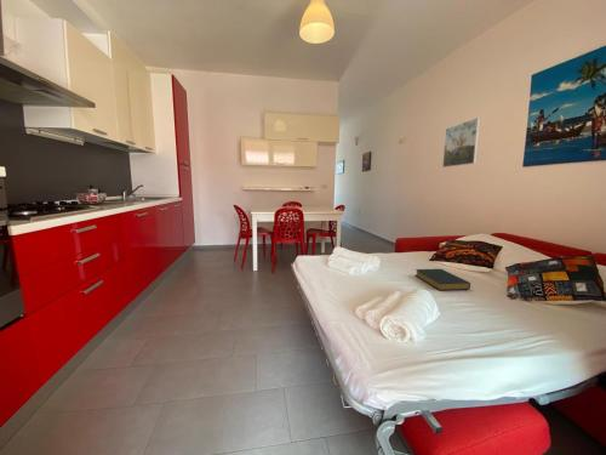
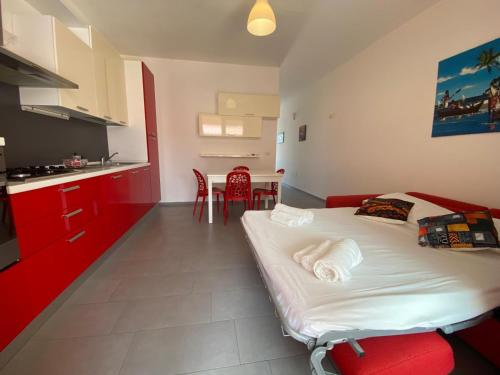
- hardback book [415,268,471,291]
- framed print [441,116,481,169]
